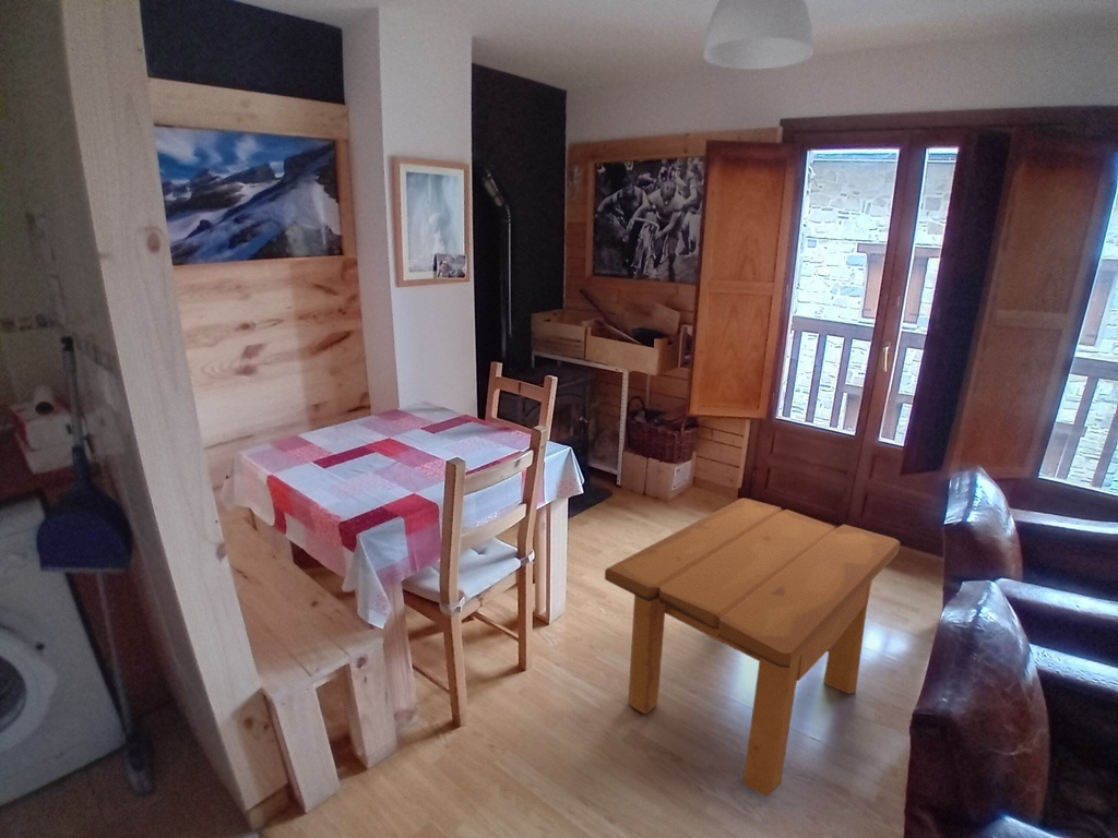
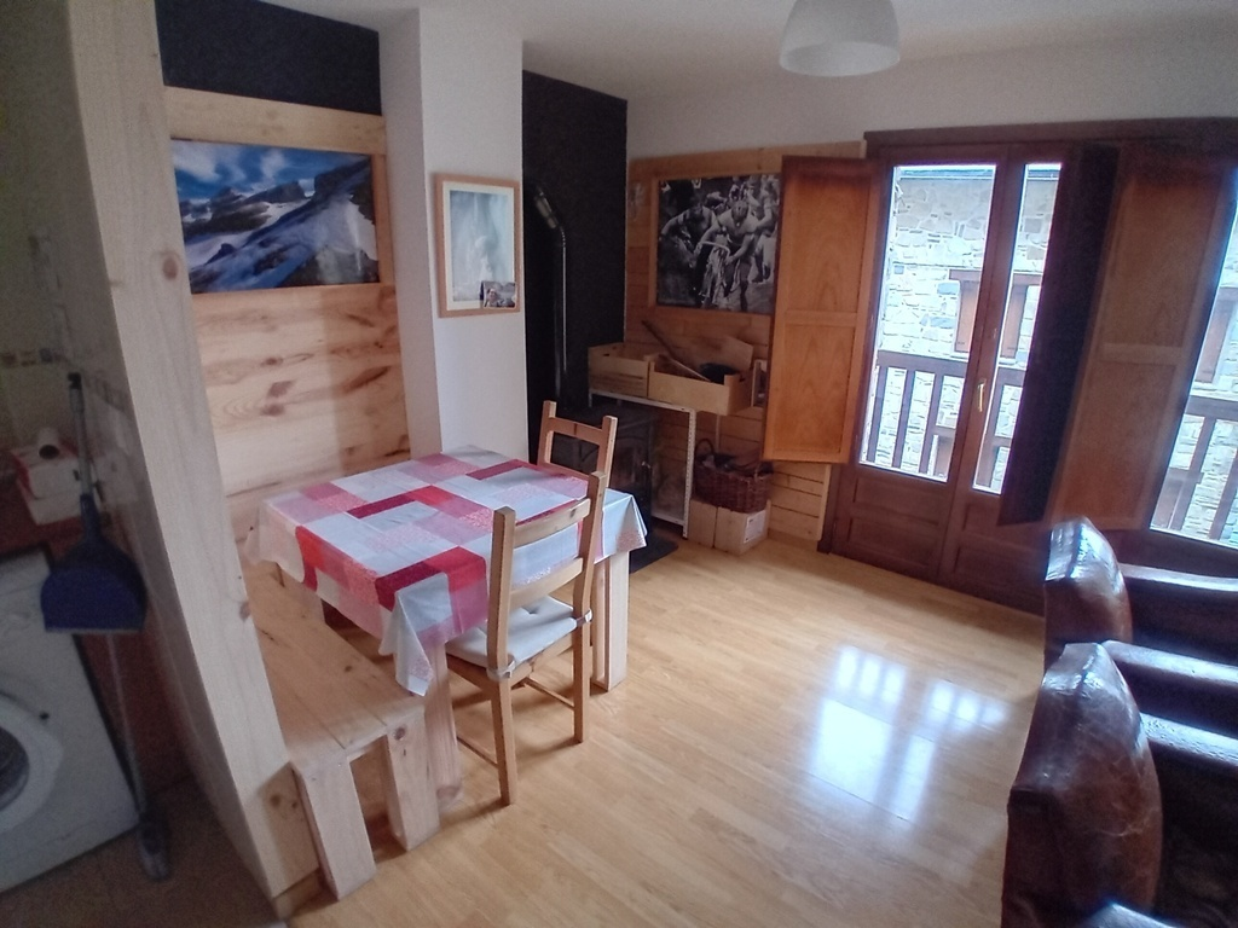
- side table [604,498,902,798]
